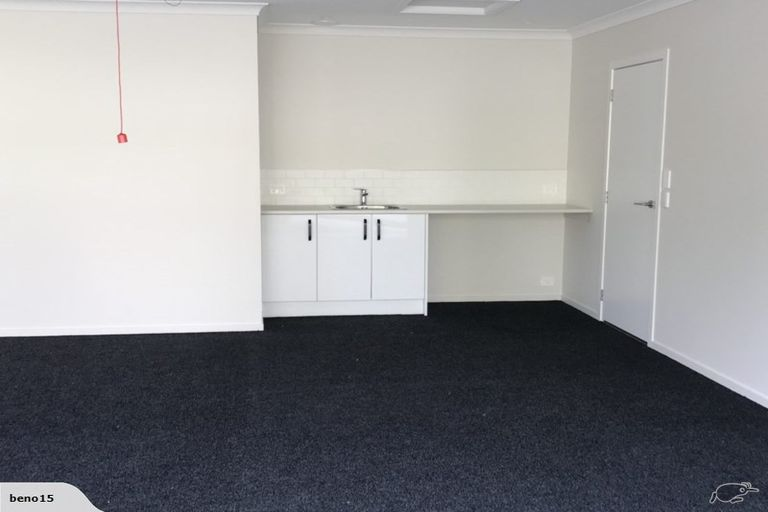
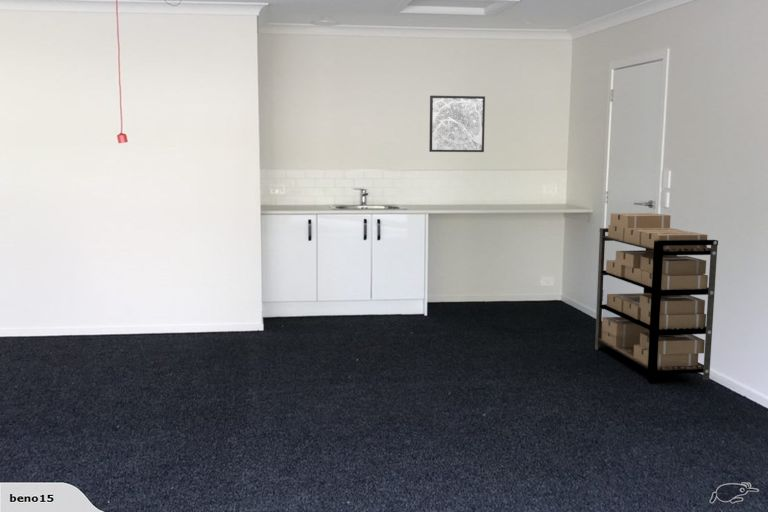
+ wall art [428,95,486,153]
+ shelving unit [594,212,719,383]
